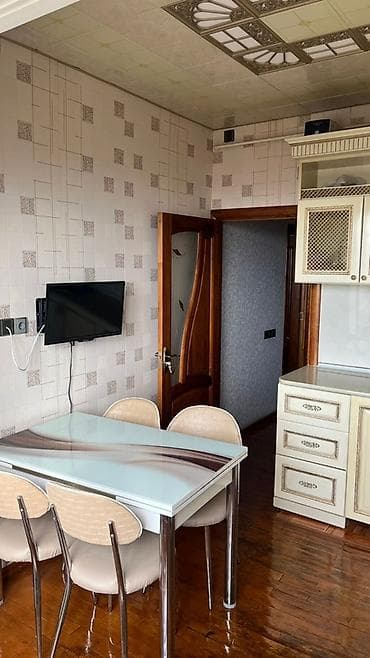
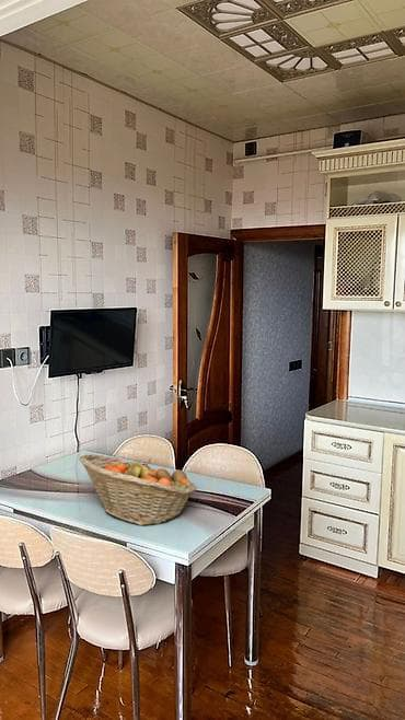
+ fruit basket [78,453,198,526]
